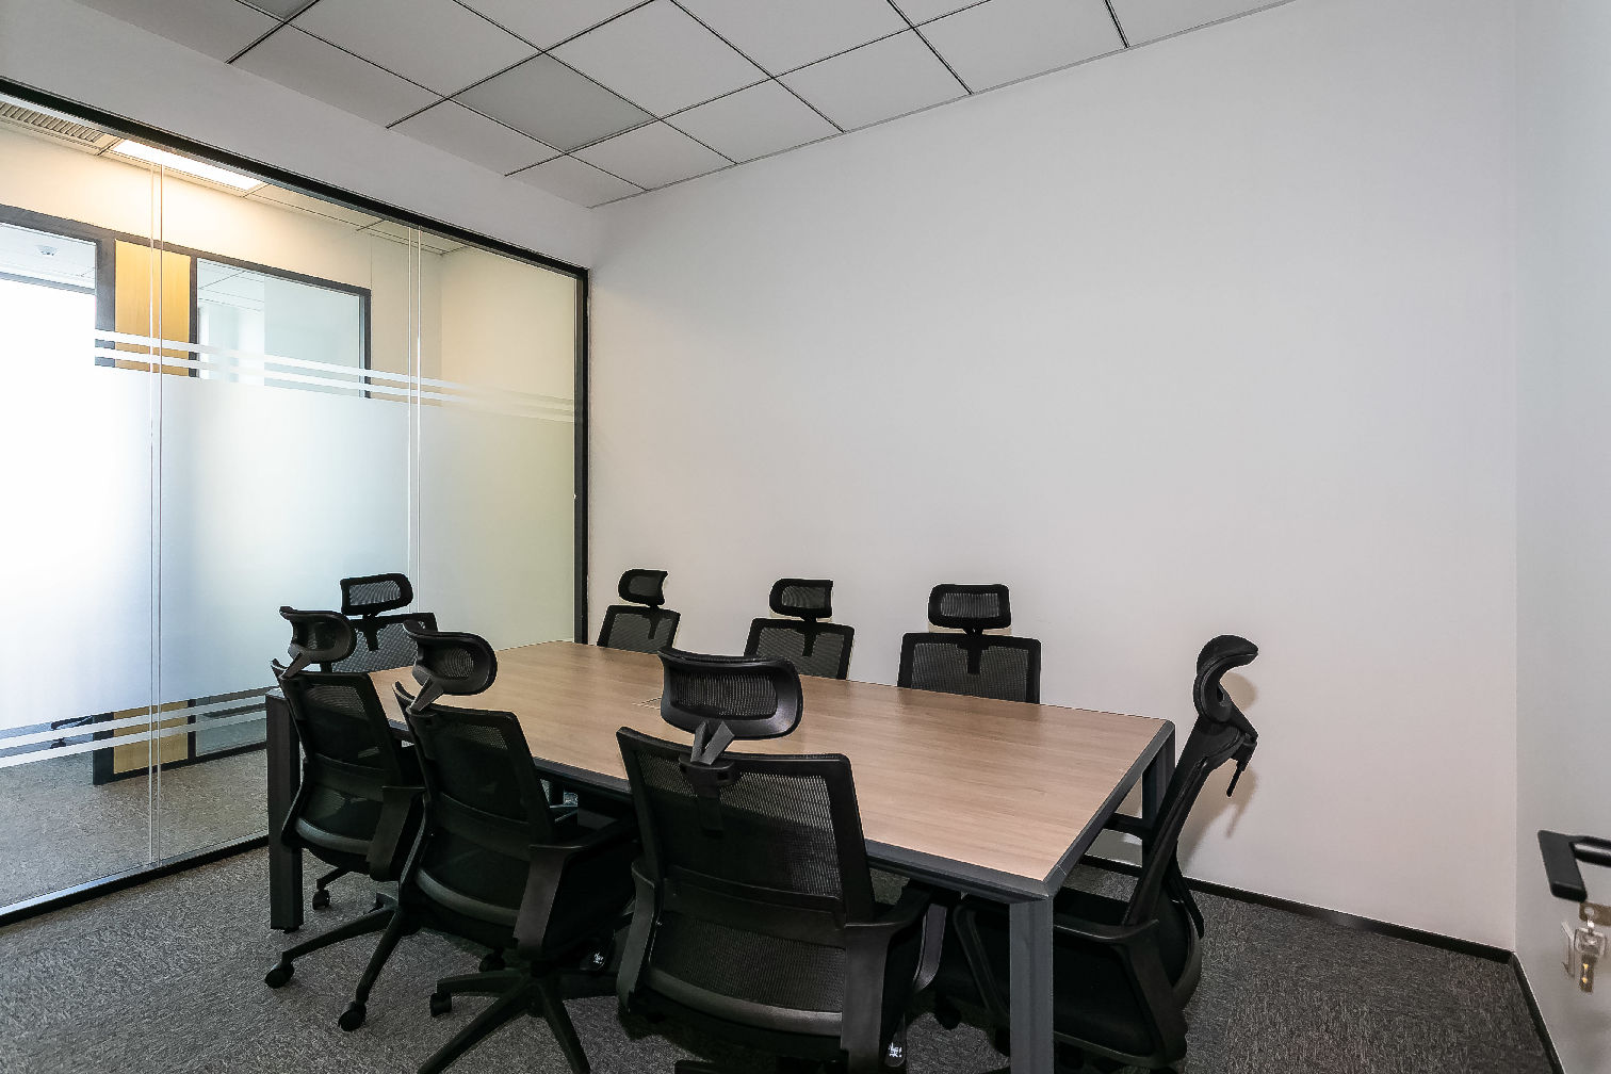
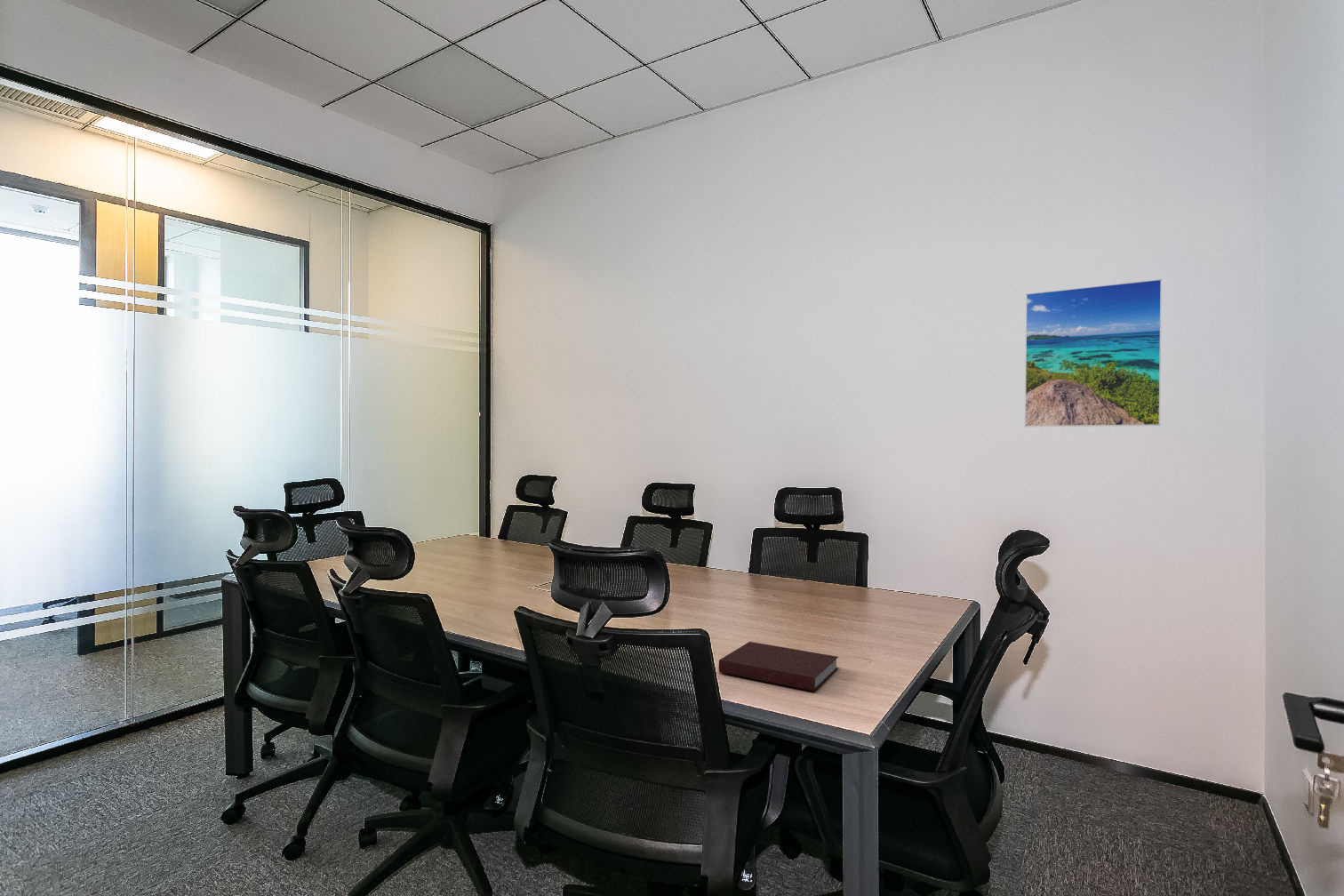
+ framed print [1024,278,1163,428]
+ notebook [718,641,839,692]
